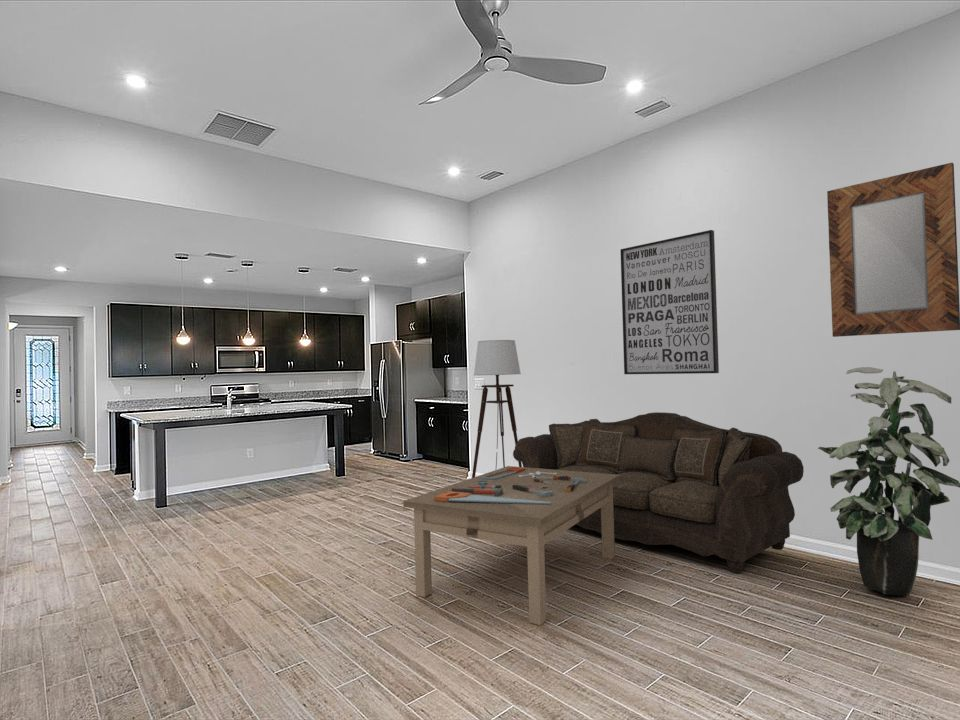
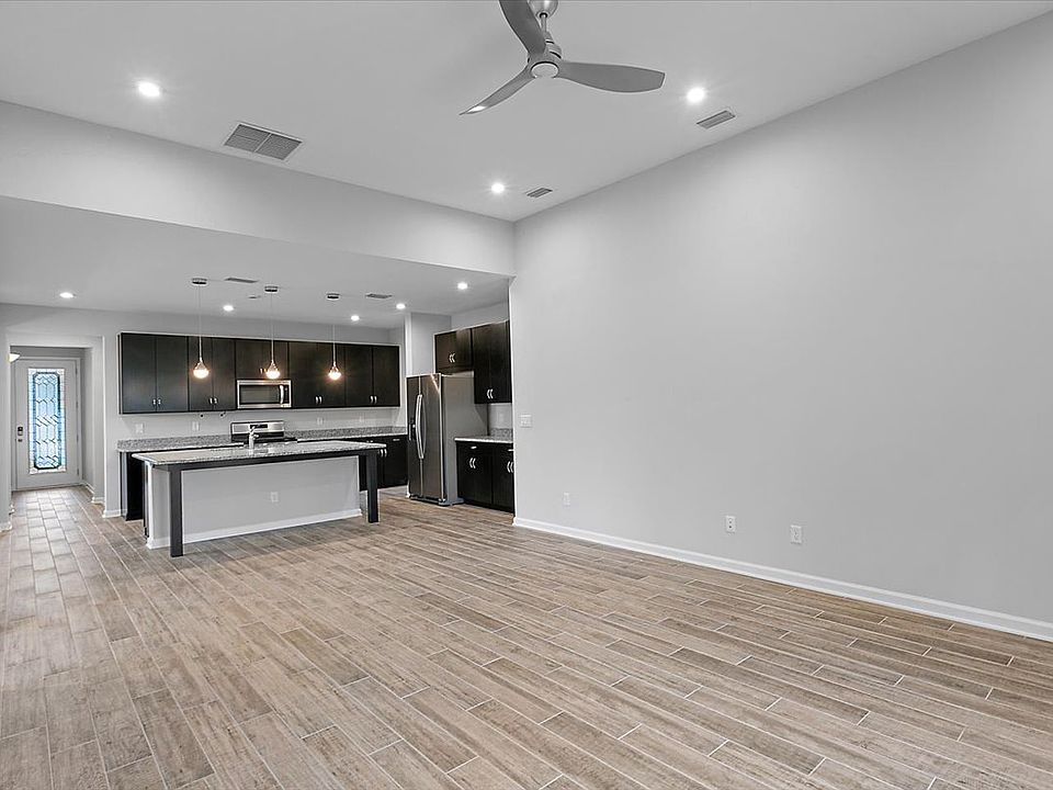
- home mirror [826,162,960,338]
- coffee table [403,465,620,626]
- sofa [512,411,805,574]
- indoor plant [817,366,960,597]
- floor lamp [471,339,523,478]
- wall art [619,229,720,375]
